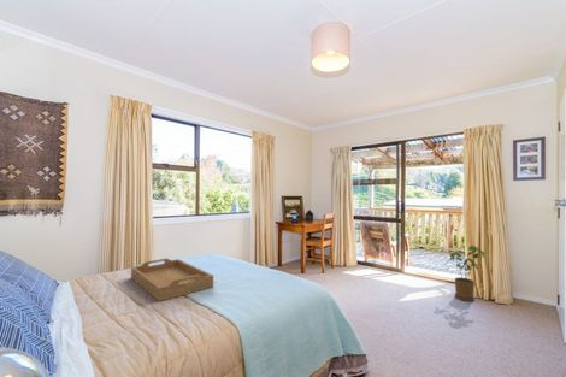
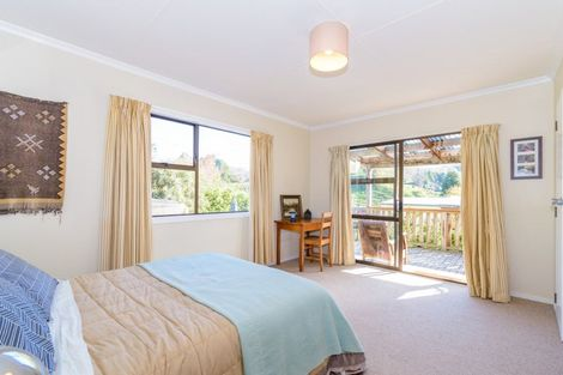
- house plant [449,245,489,302]
- serving tray [130,258,214,302]
